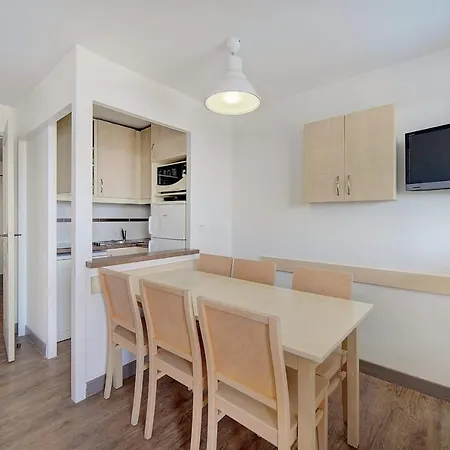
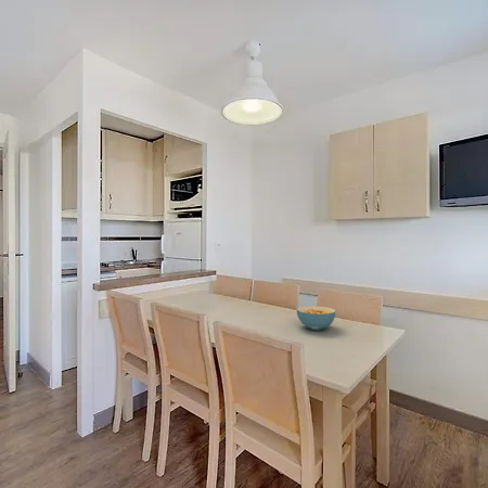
+ cereal bowl [296,305,336,332]
